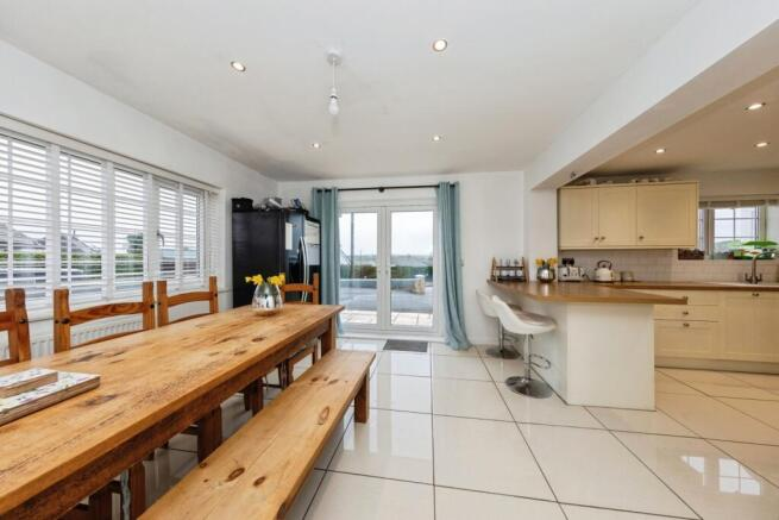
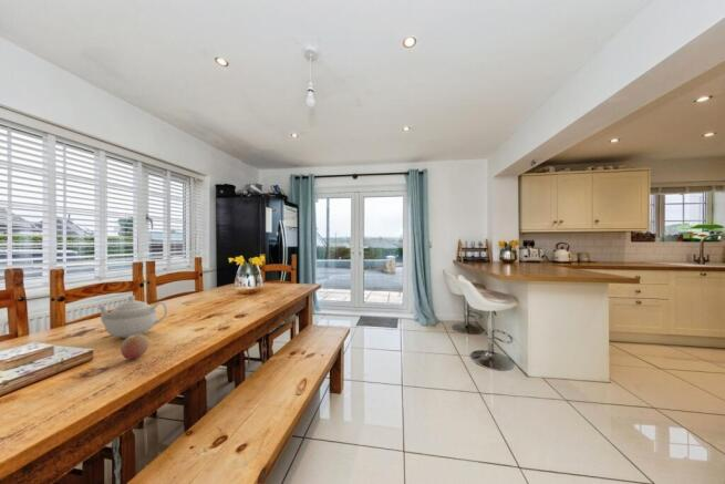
+ fruit [120,333,151,360]
+ teapot [97,295,168,339]
